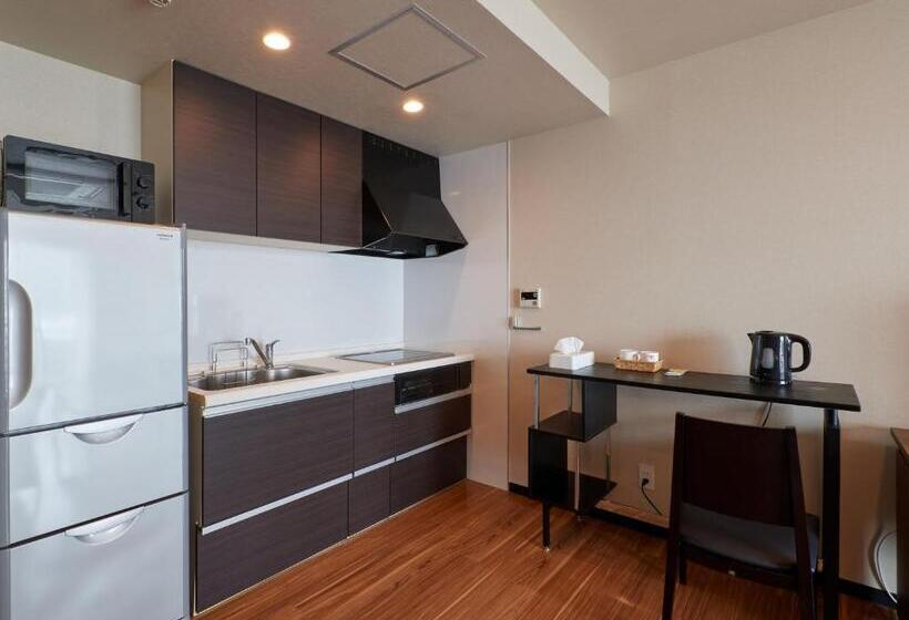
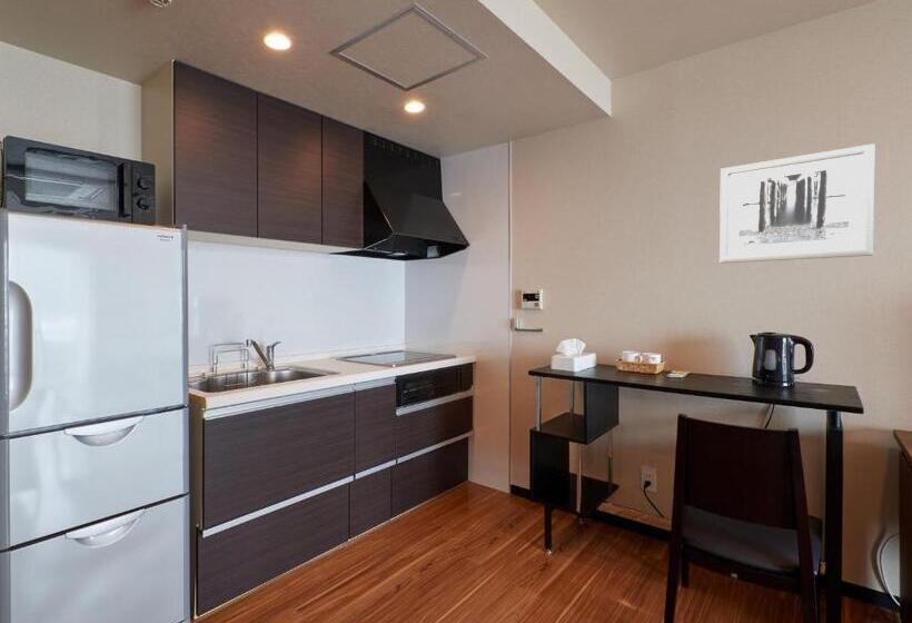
+ wall art [718,142,875,264]
